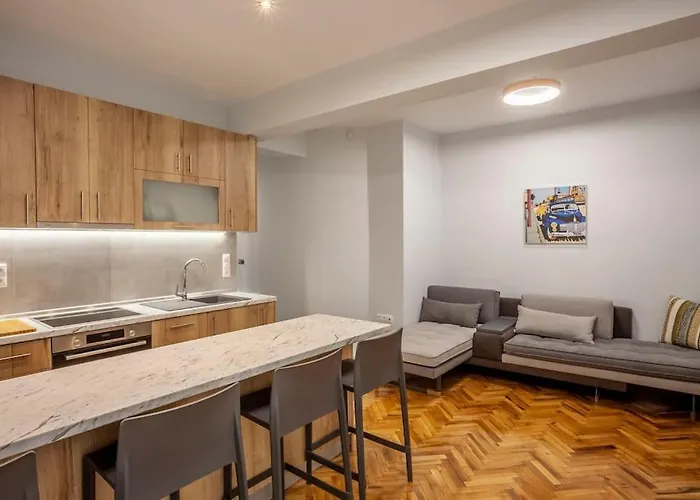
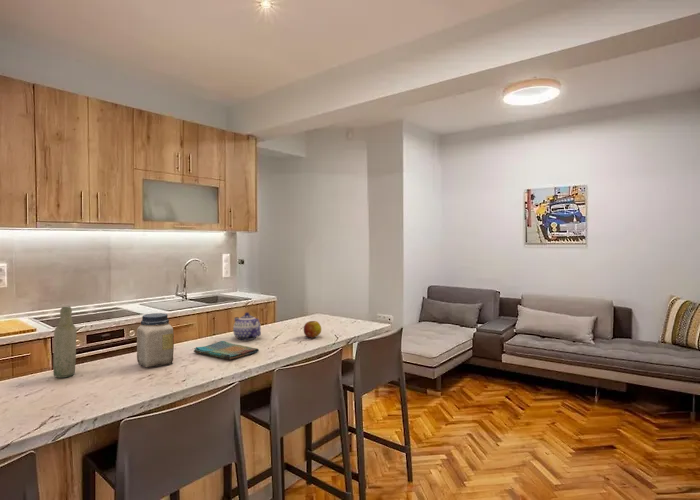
+ fruit [303,320,322,339]
+ bottle [52,306,78,379]
+ dish towel [193,340,260,360]
+ jar [136,312,175,368]
+ teapot [232,311,262,341]
